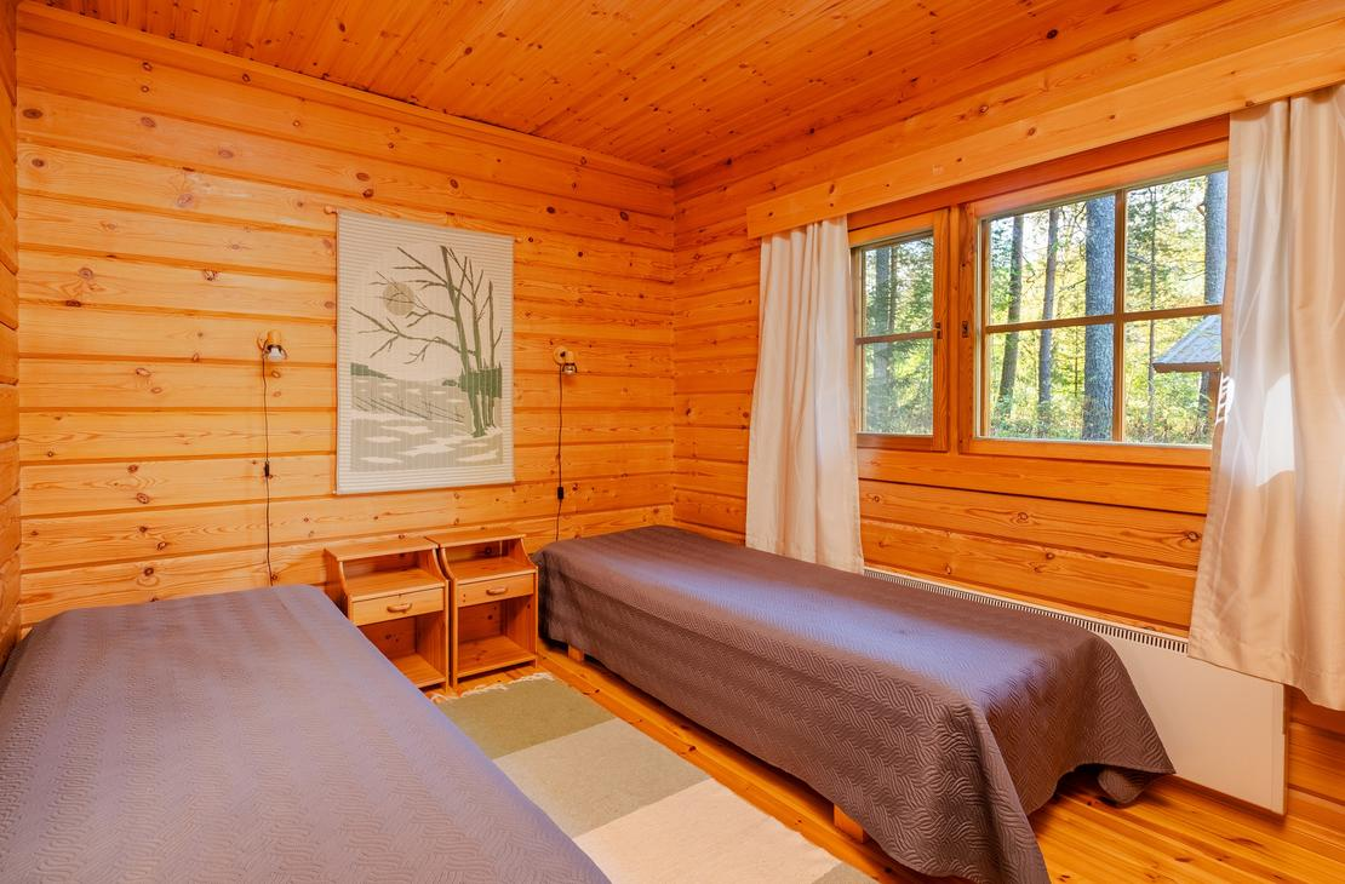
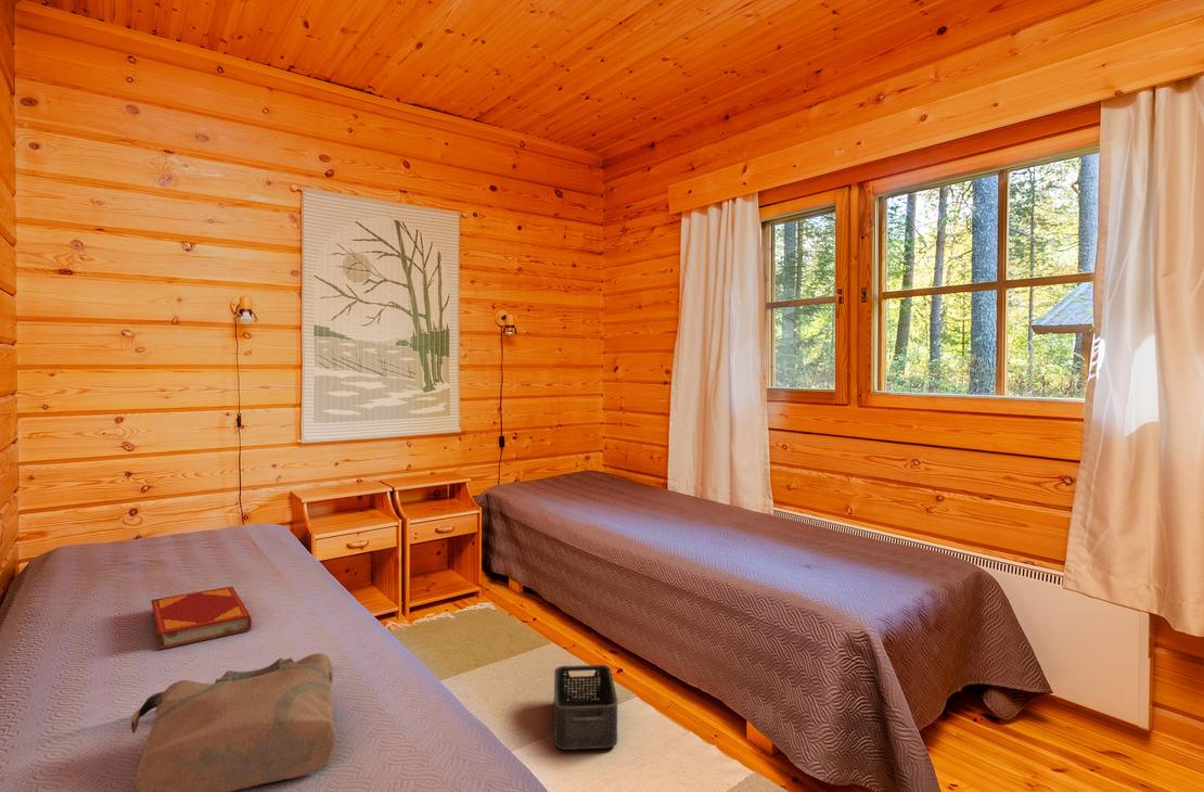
+ tote bag [130,652,337,792]
+ hardback book [151,585,253,651]
+ storage bin [553,664,618,751]
